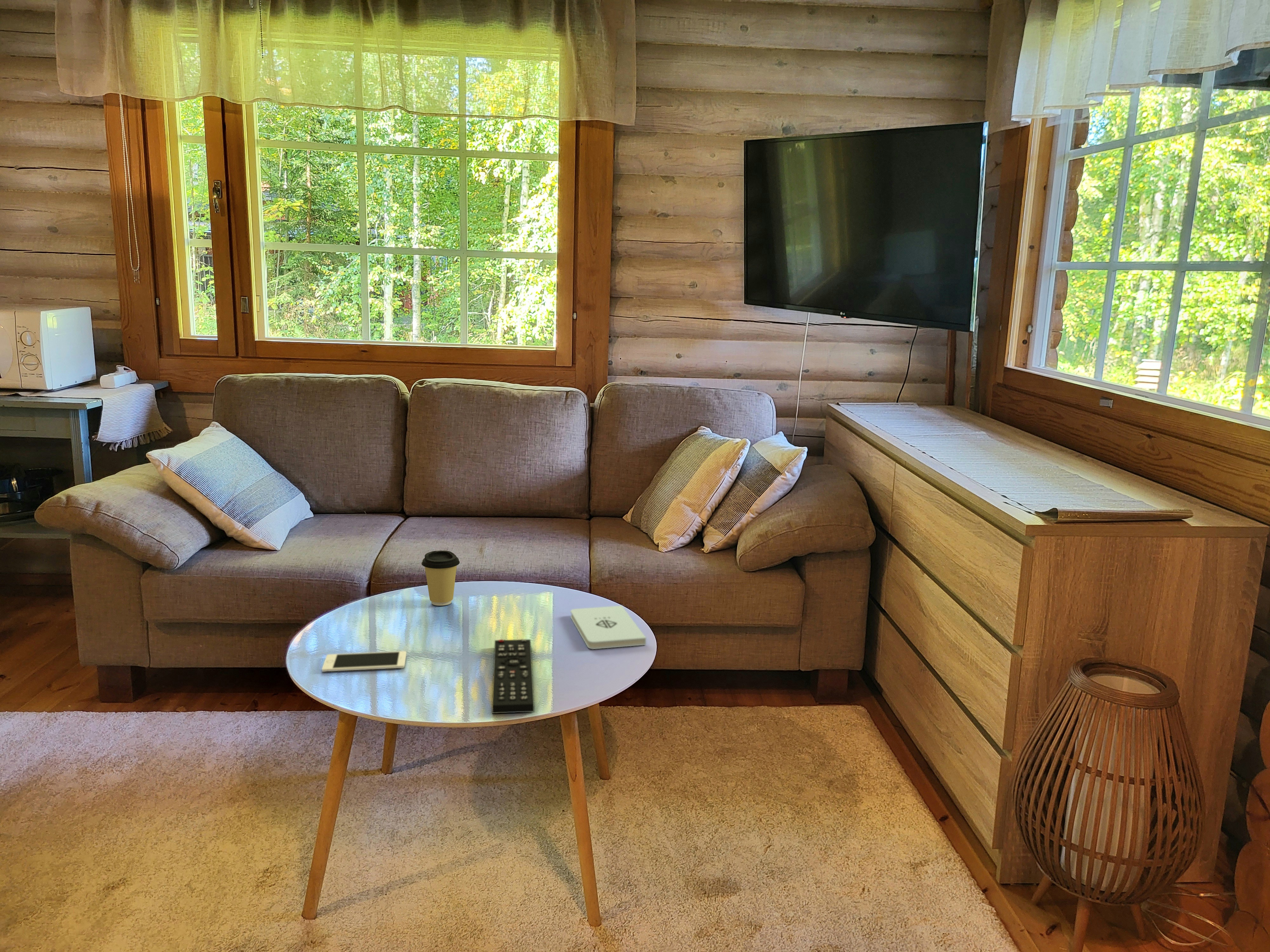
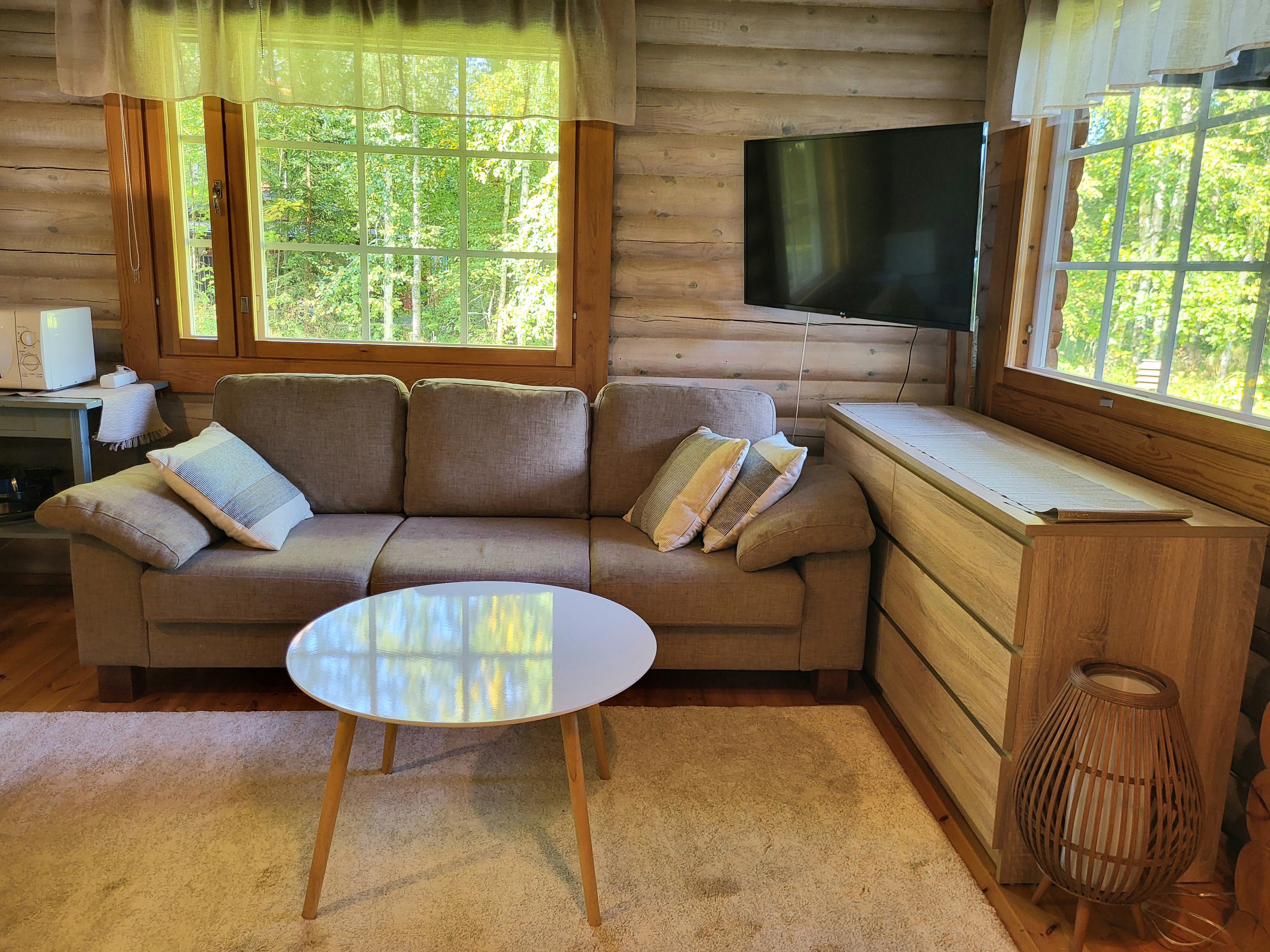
- coffee cup [421,550,460,606]
- remote control [491,639,534,714]
- cell phone [322,651,407,672]
- notepad [570,605,646,650]
